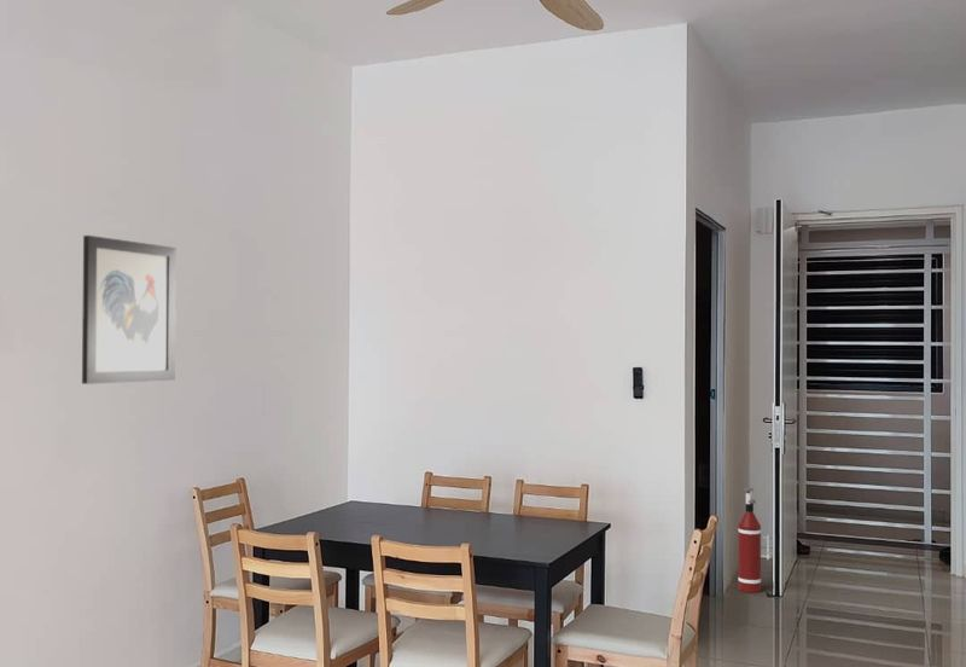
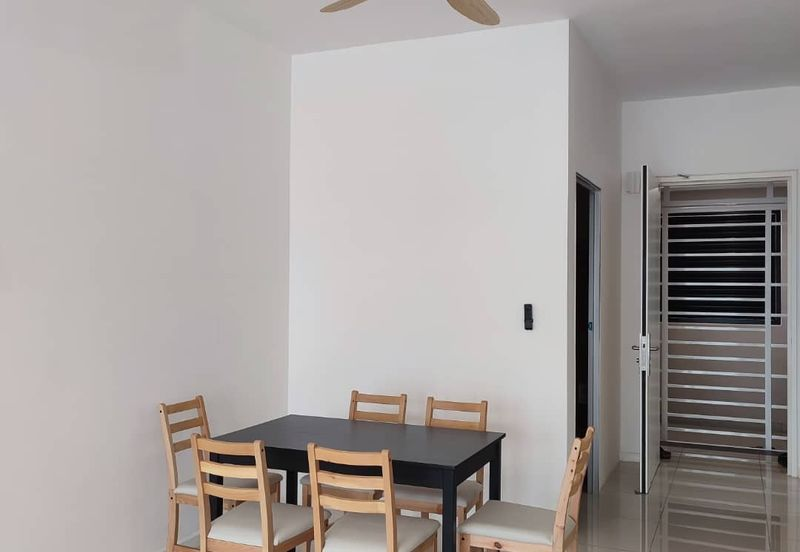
- fire extinguisher [737,487,773,593]
- wall art [81,234,178,385]
